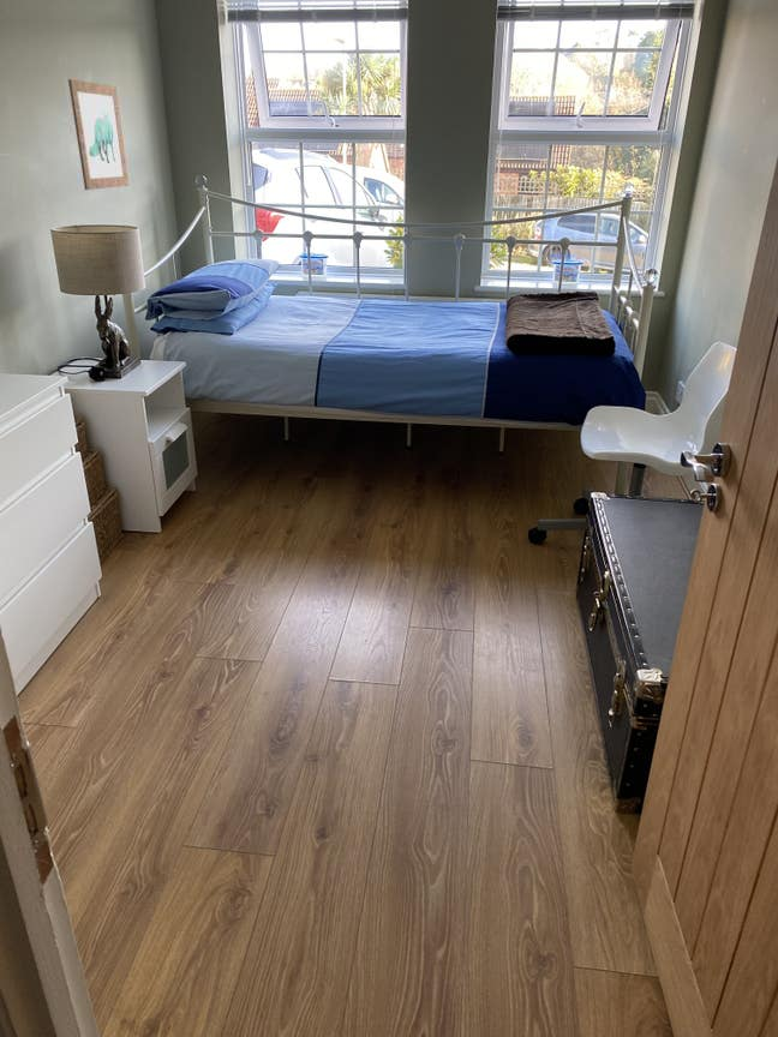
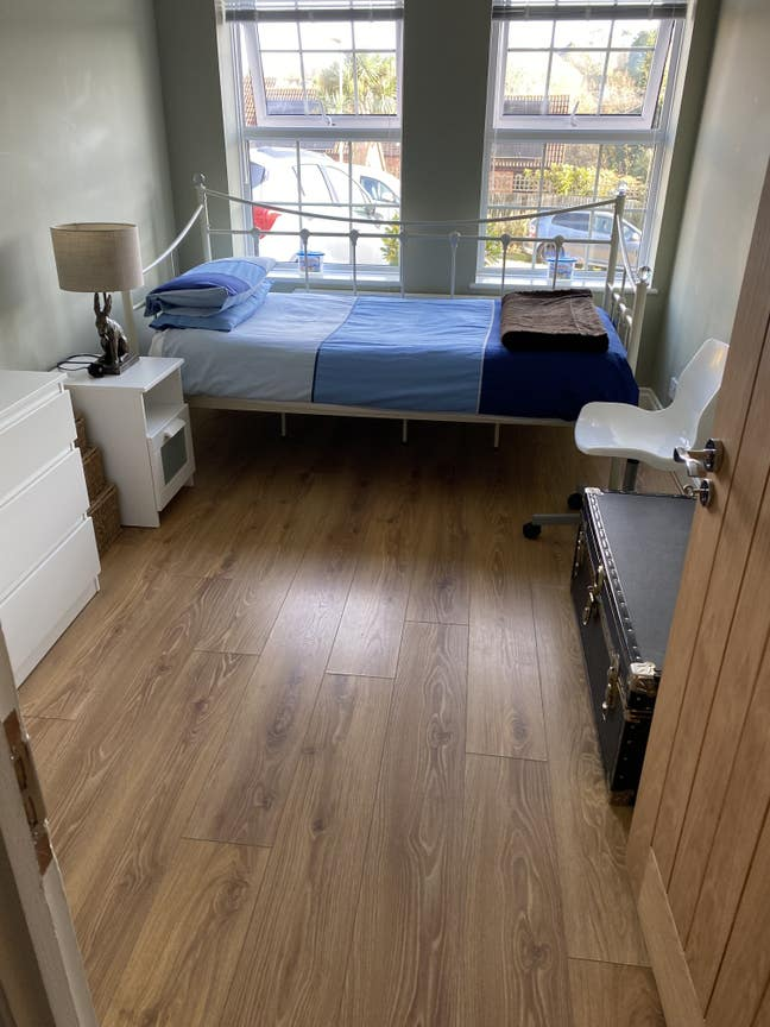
- wall art [67,78,130,191]
